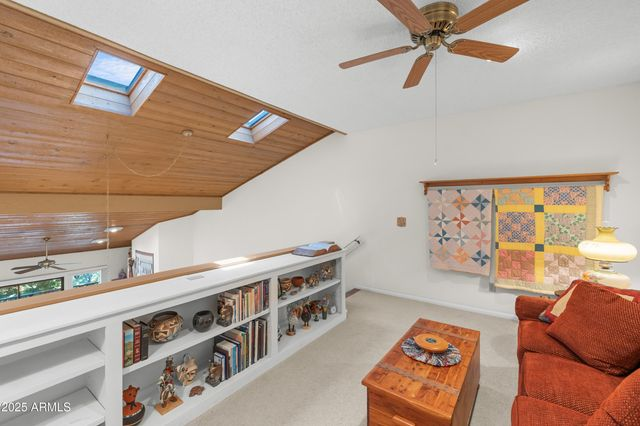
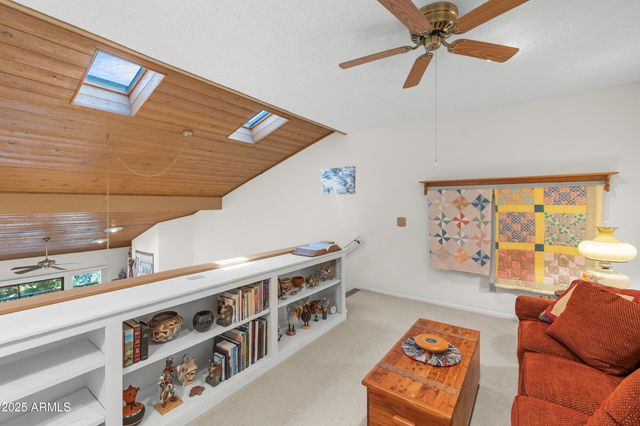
+ wall art [320,165,356,196]
